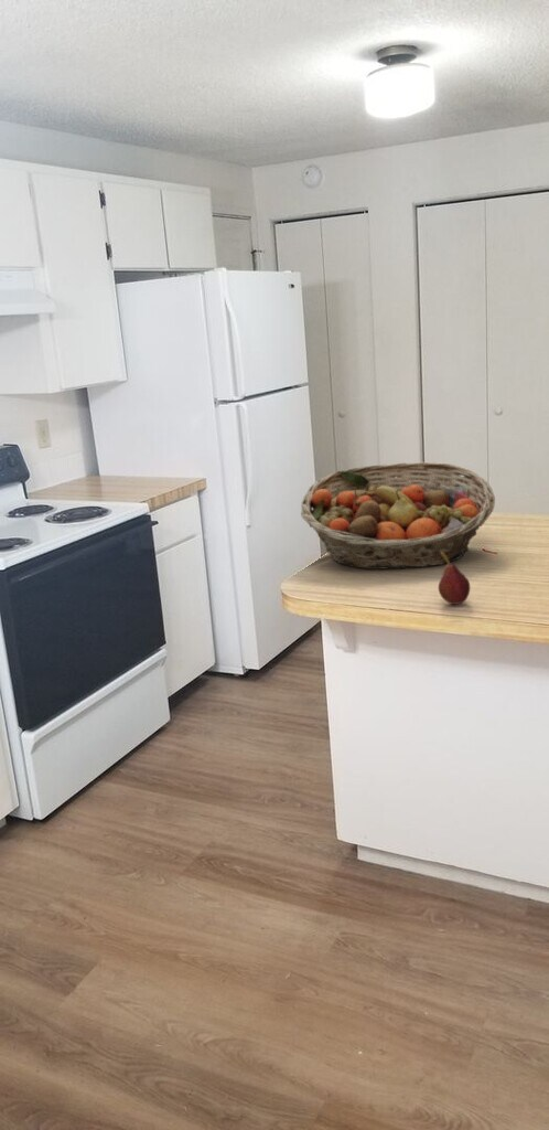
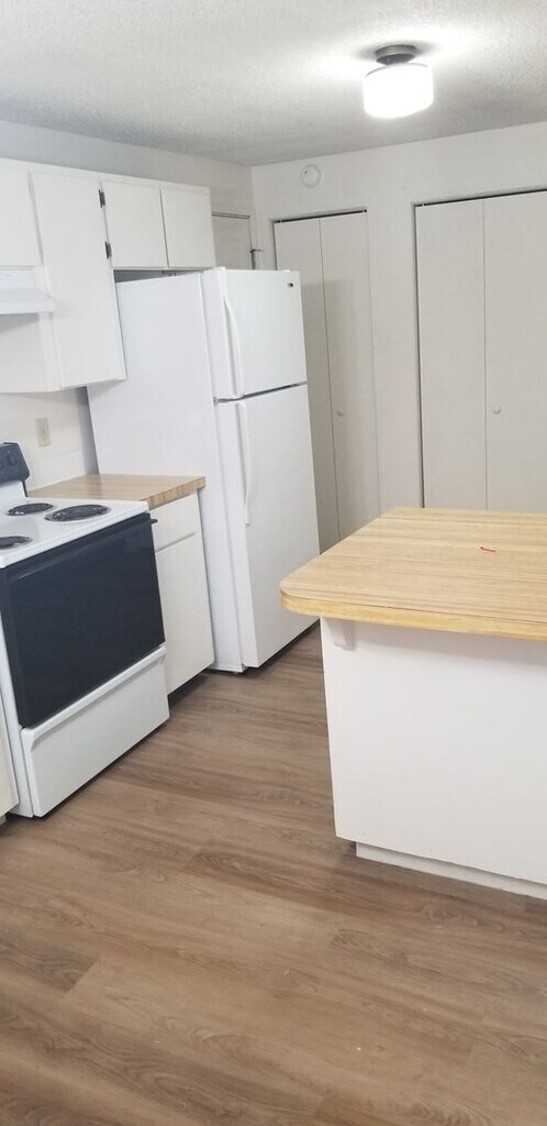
- fruit [438,552,471,606]
- fruit basket [300,461,496,571]
